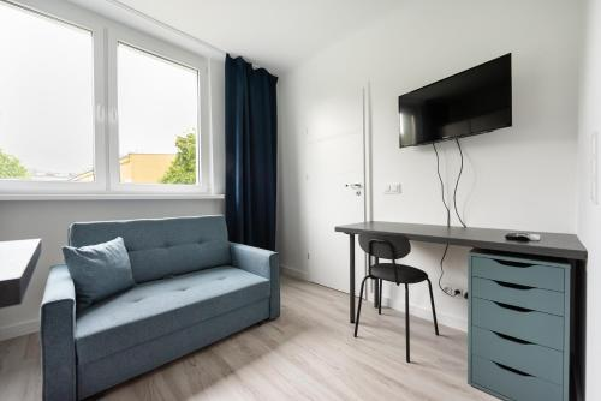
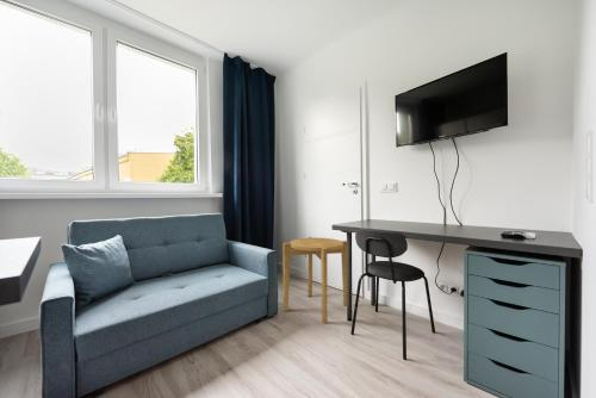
+ side table [283,236,348,325]
